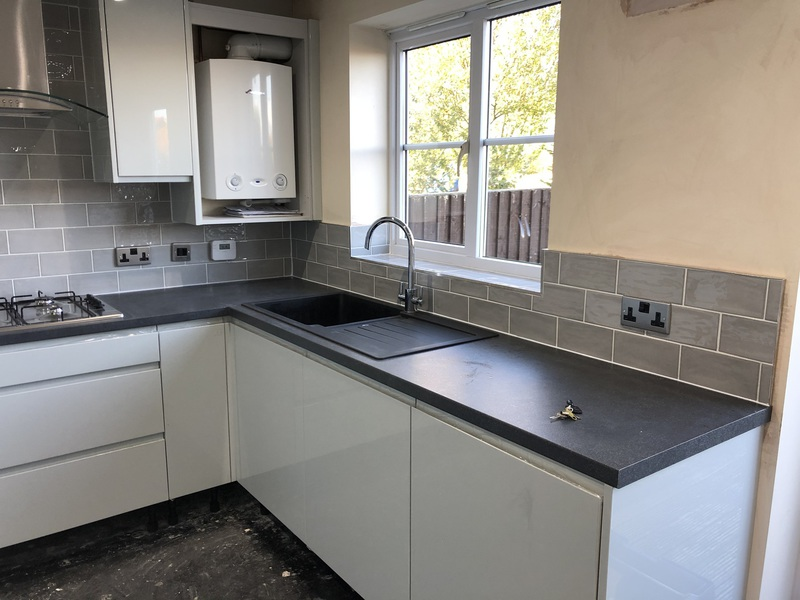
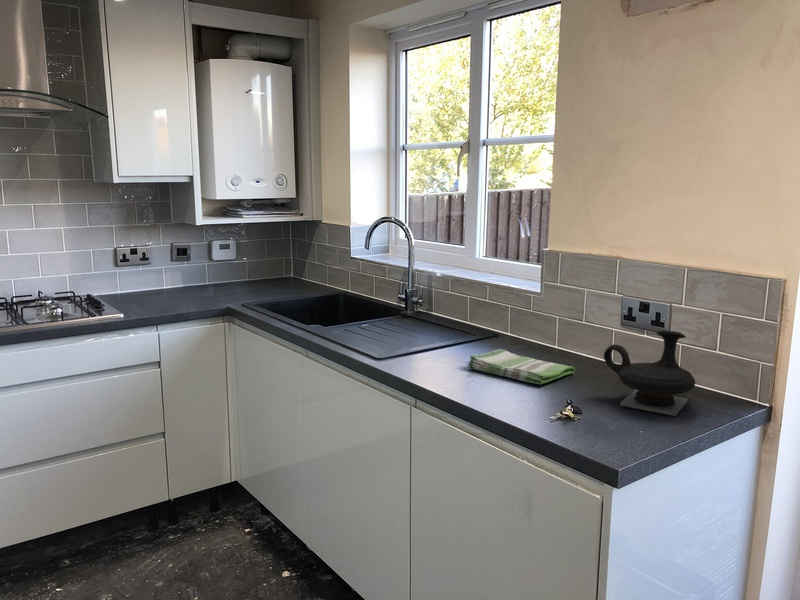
+ dish towel [467,348,576,385]
+ teapot [603,329,696,417]
